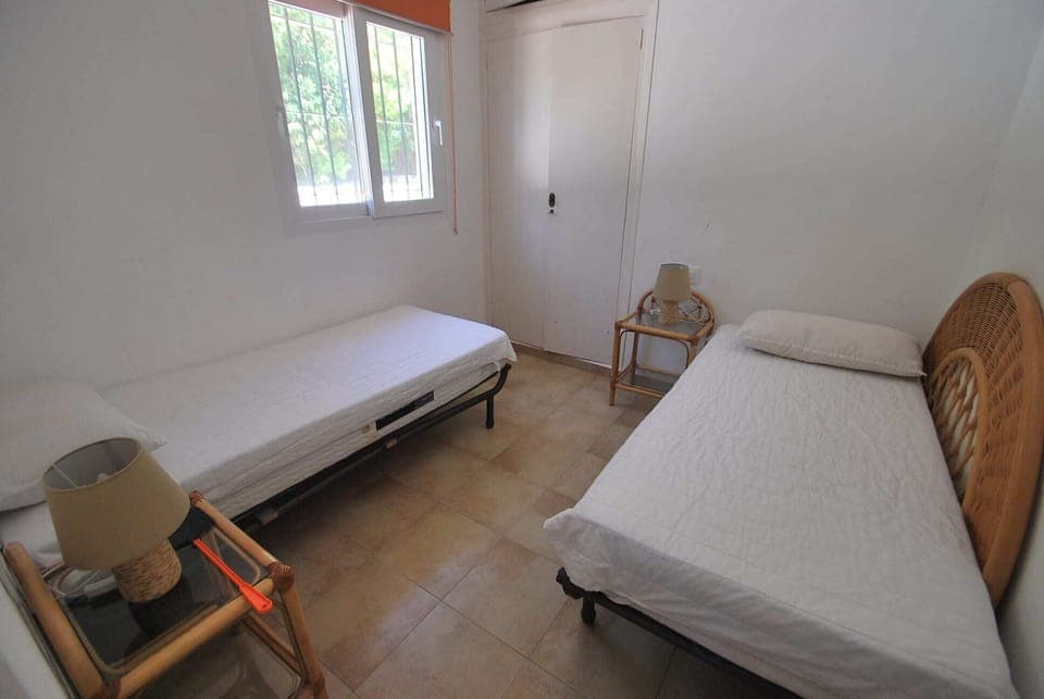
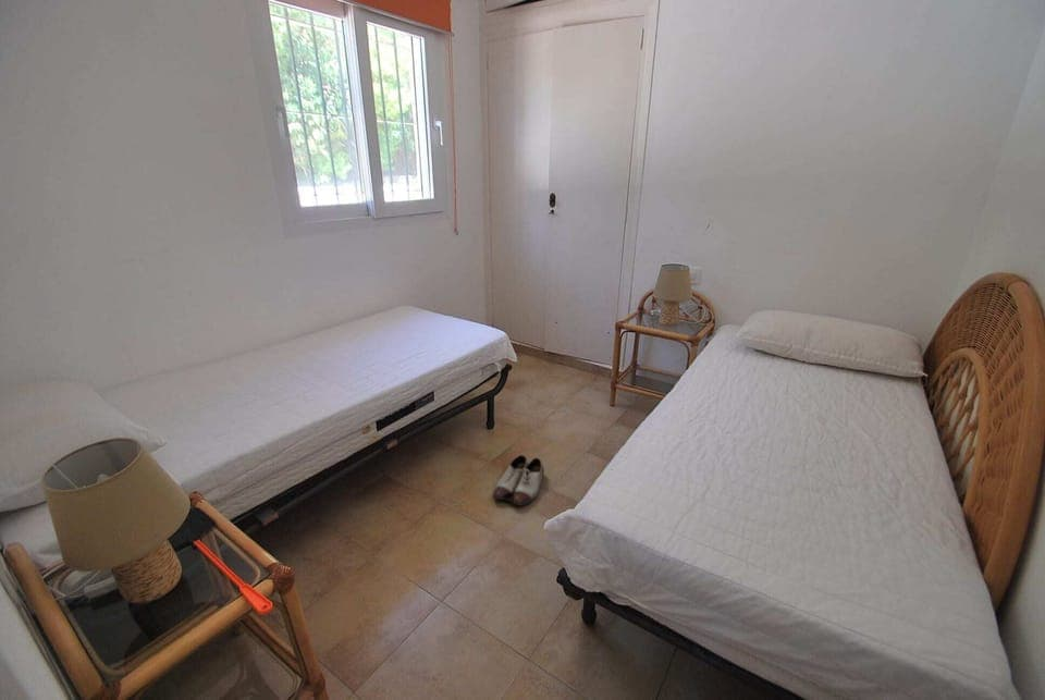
+ shoe [492,454,545,506]
